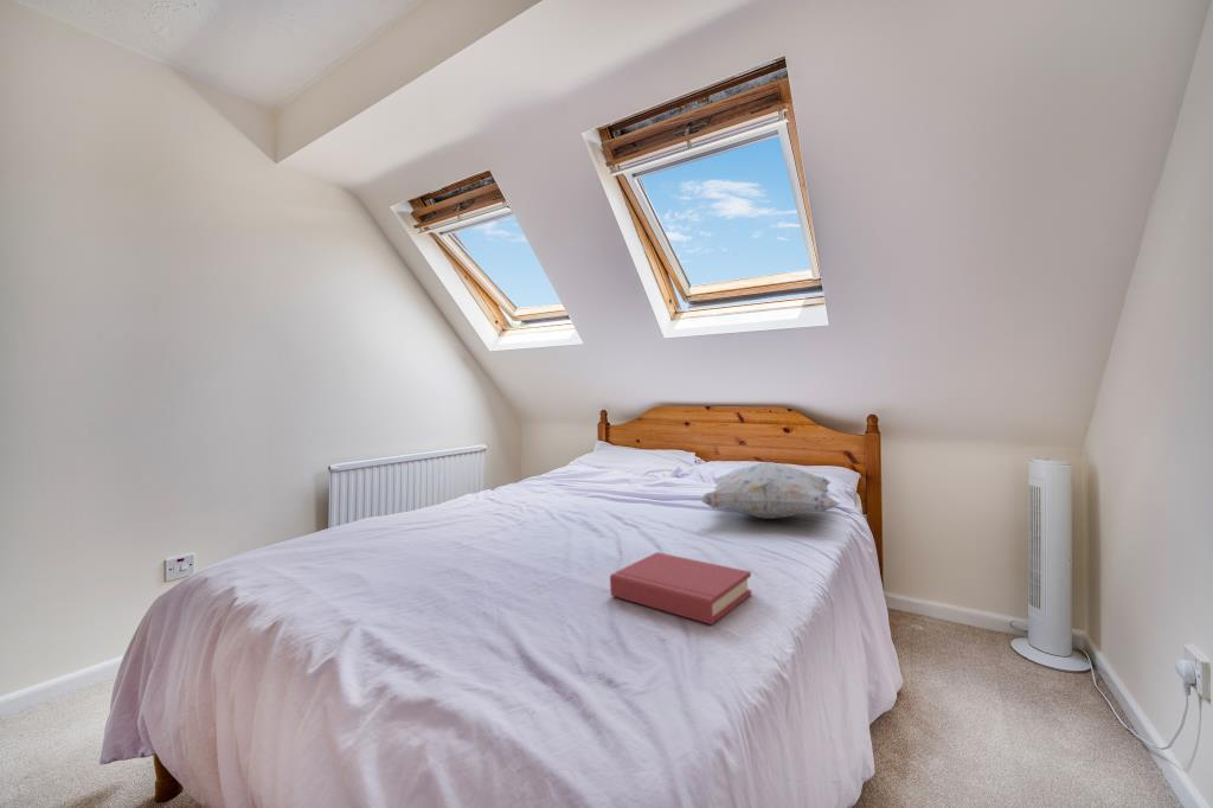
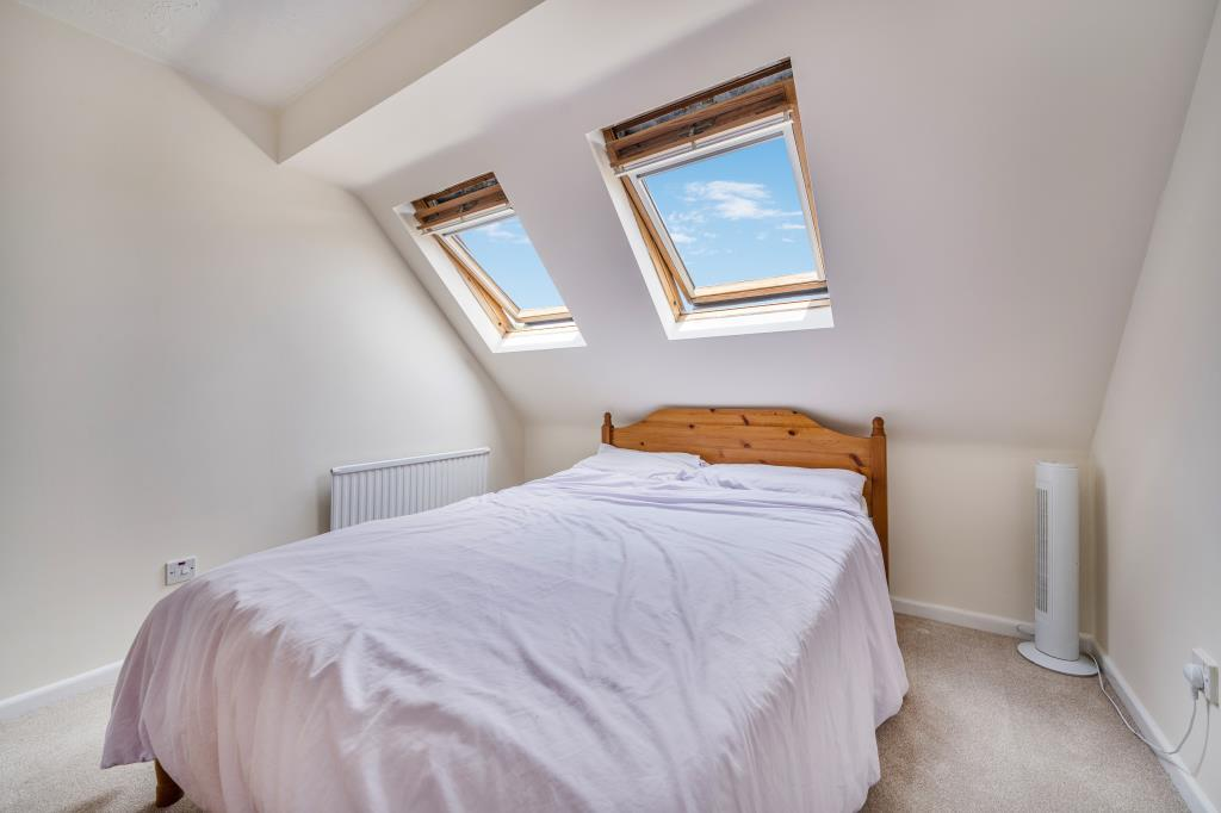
- hardback book [609,551,752,626]
- decorative pillow [699,461,841,520]
